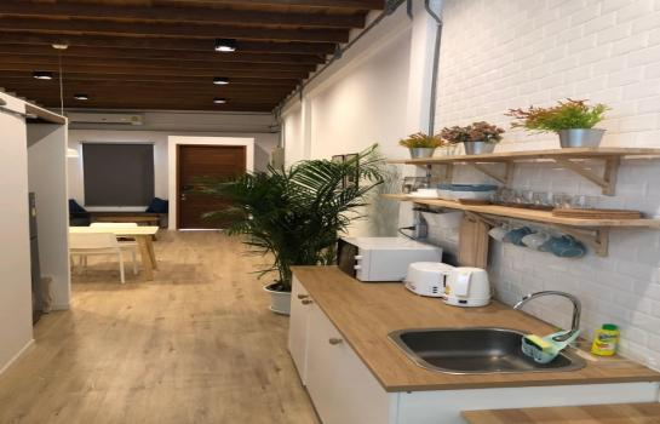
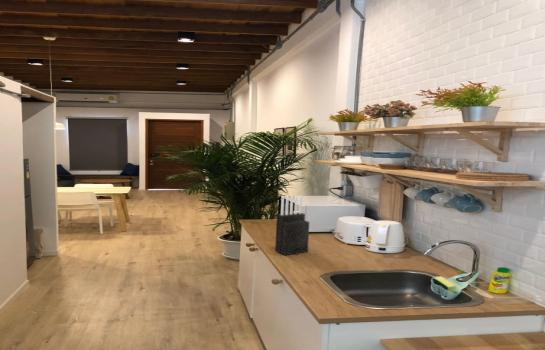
+ knife block [274,194,310,256]
